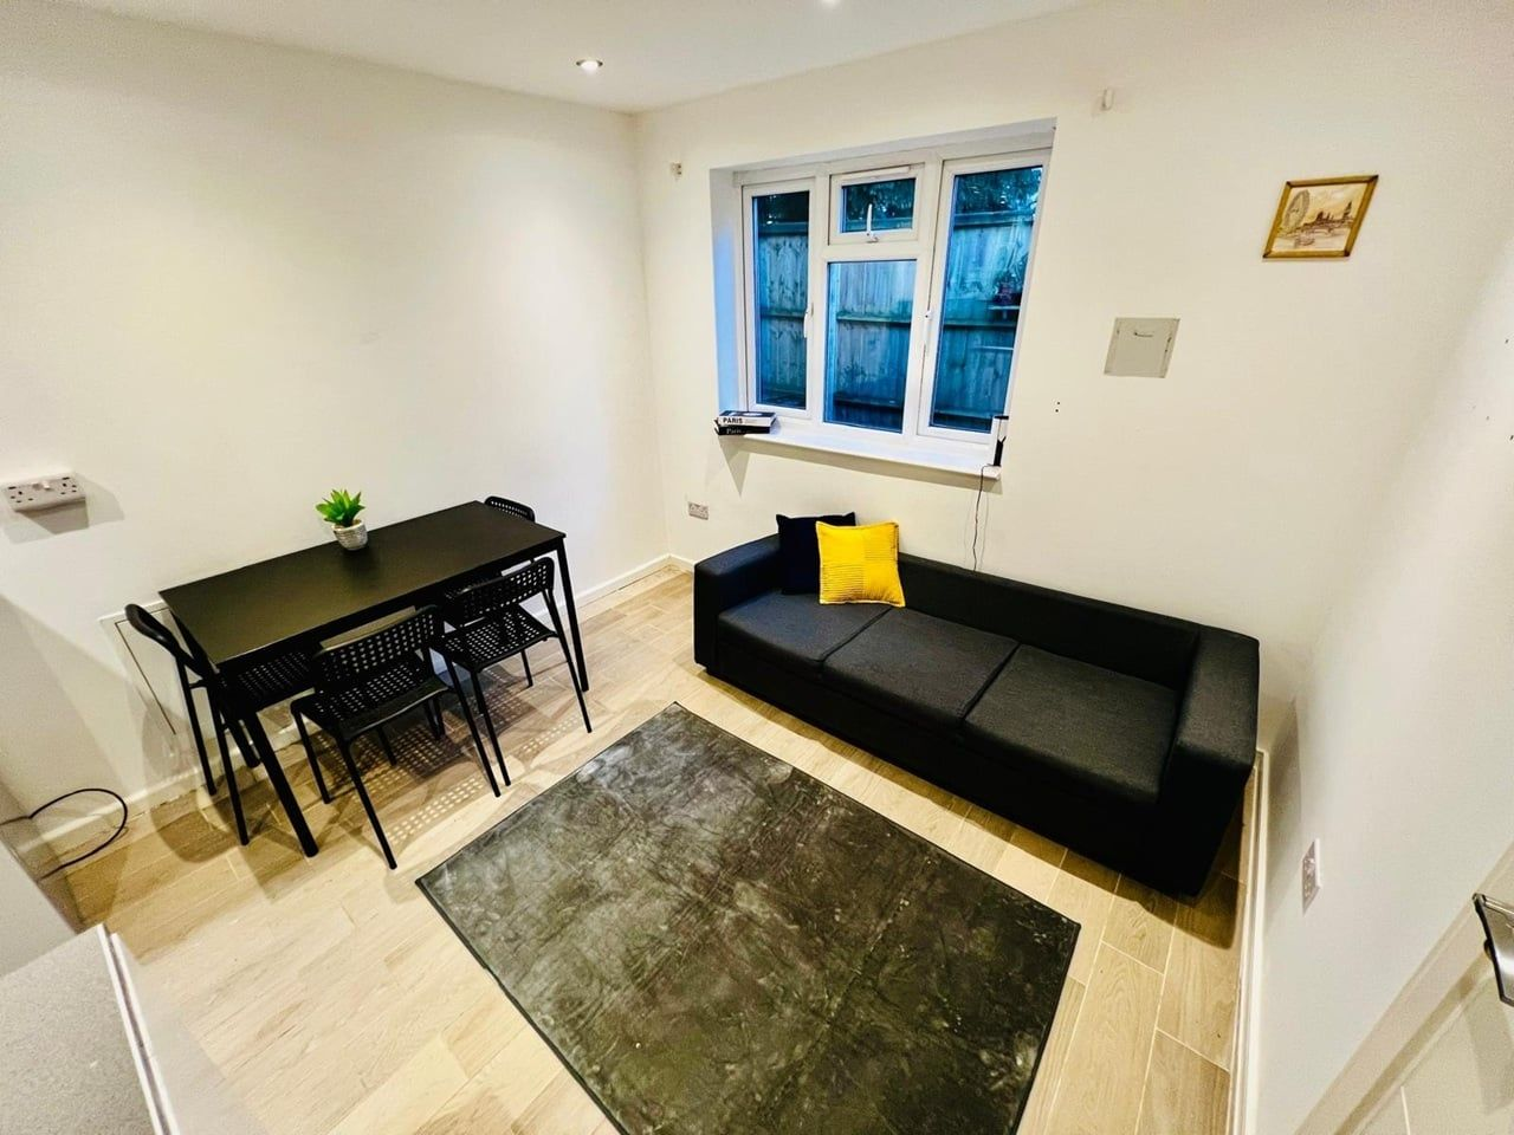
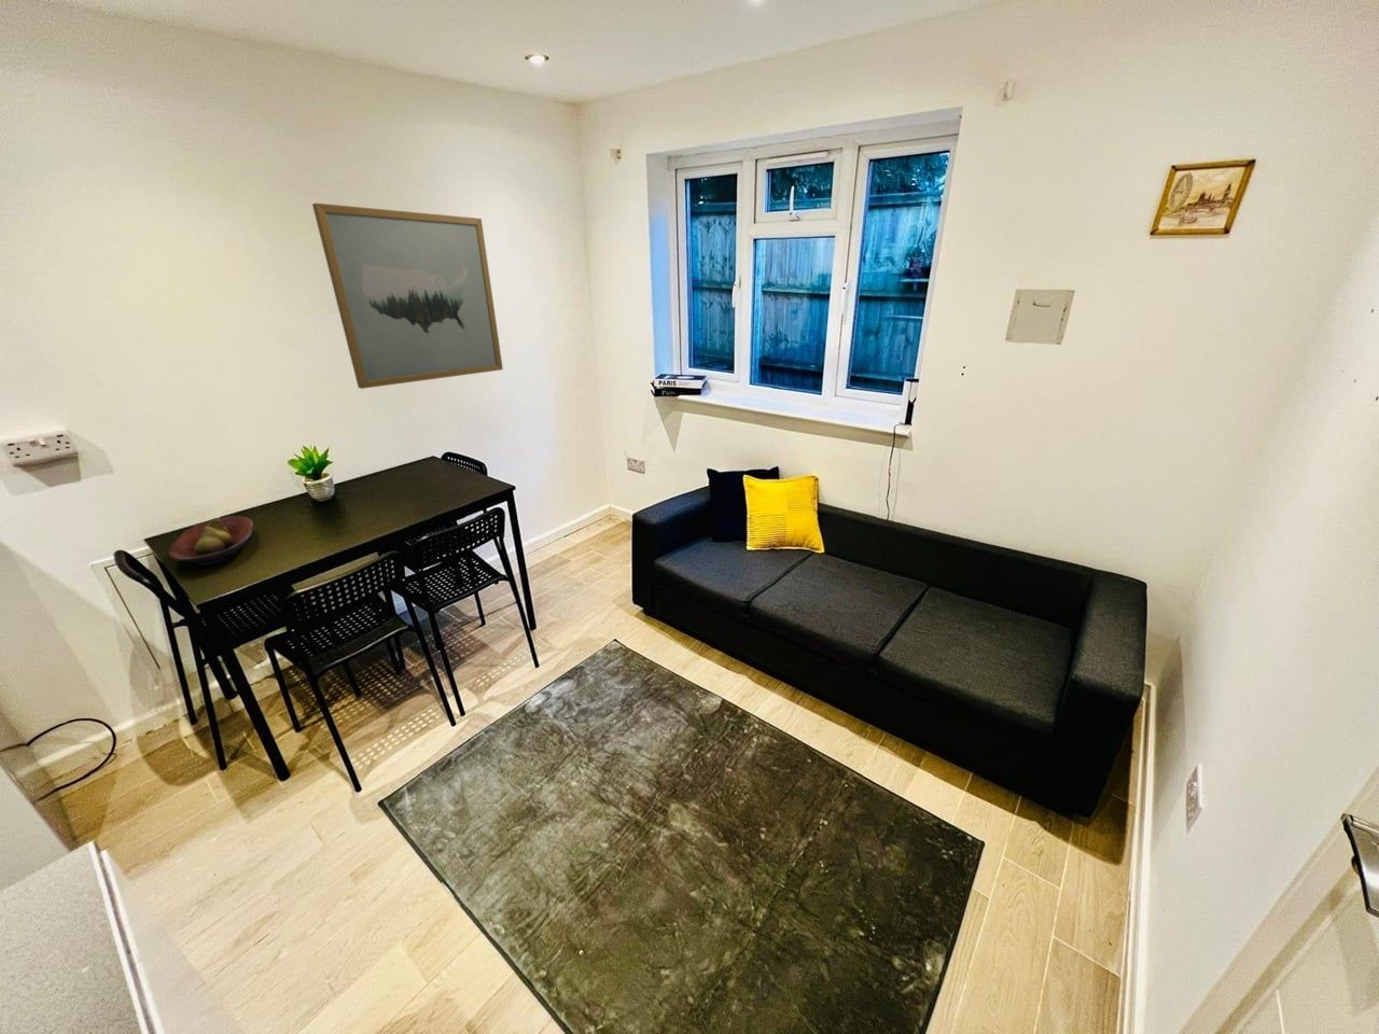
+ fruit bowl [168,516,254,567]
+ wall art [312,202,504,390]
